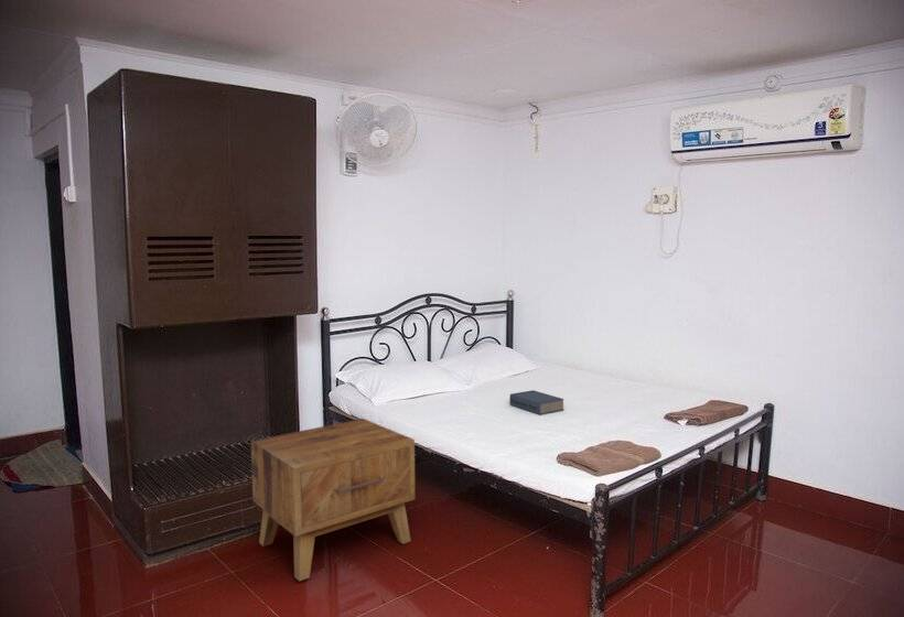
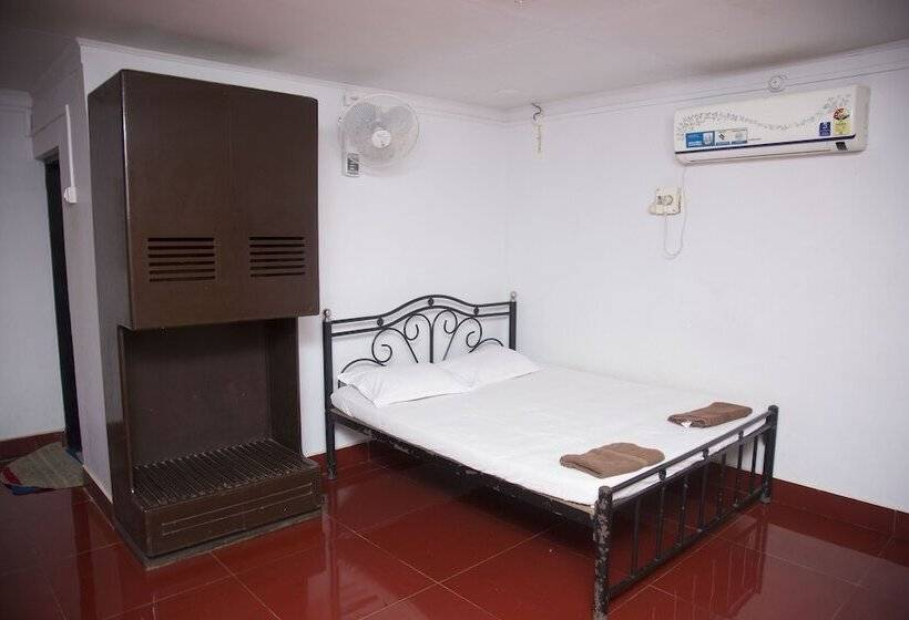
- side table [250,418,416,583]
- book [508,389,564,415]
